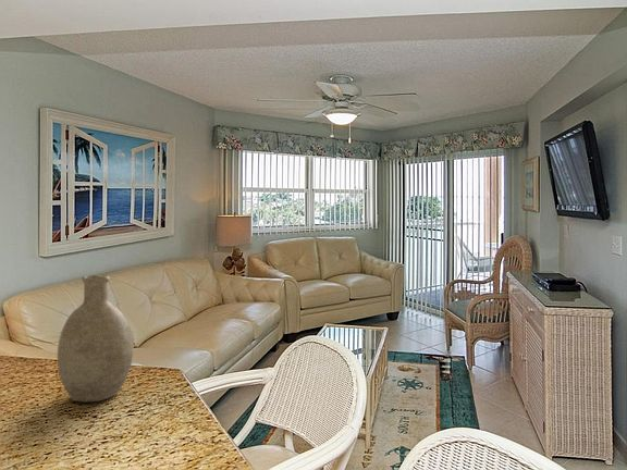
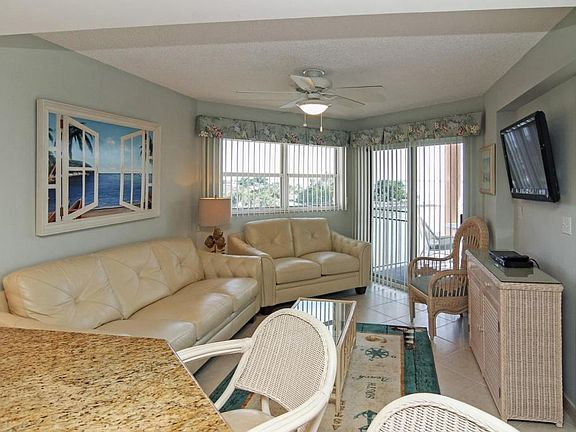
- decorative vase [57,274,134,404]
